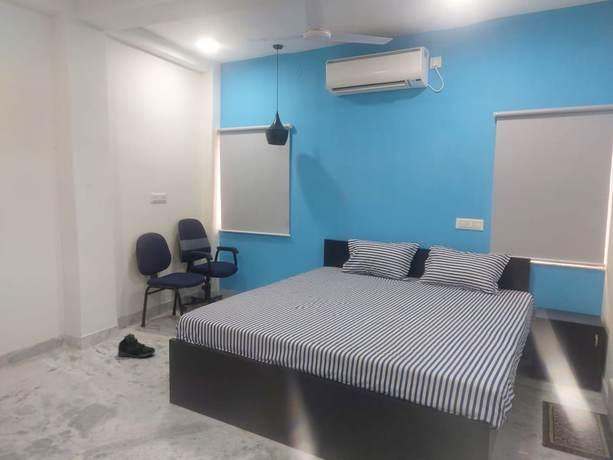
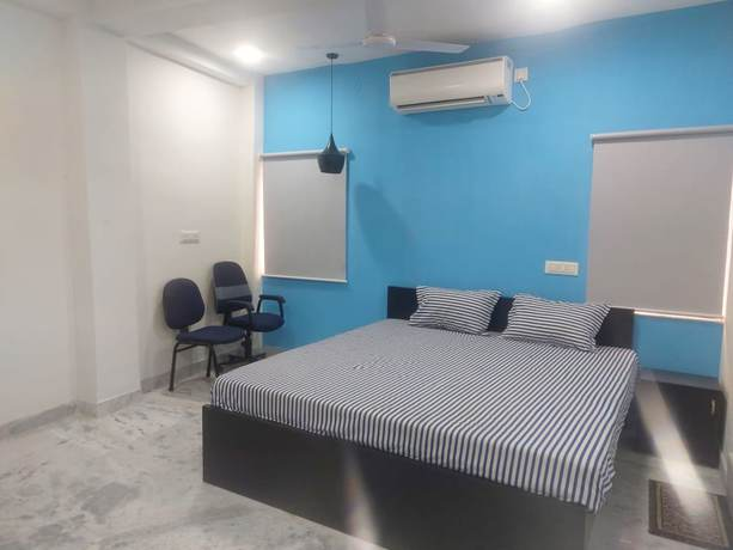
- sneaker [117,332,156,359]
